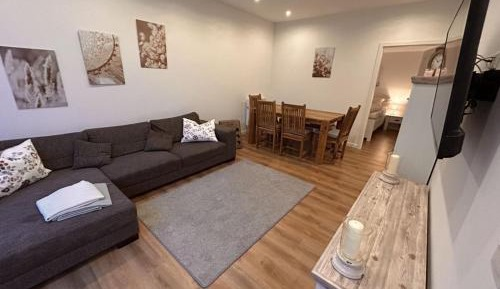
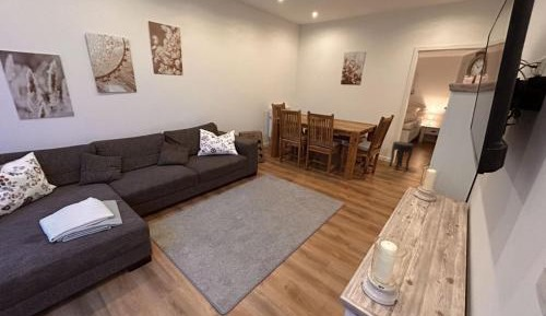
+ side table [388,140,415,171]
